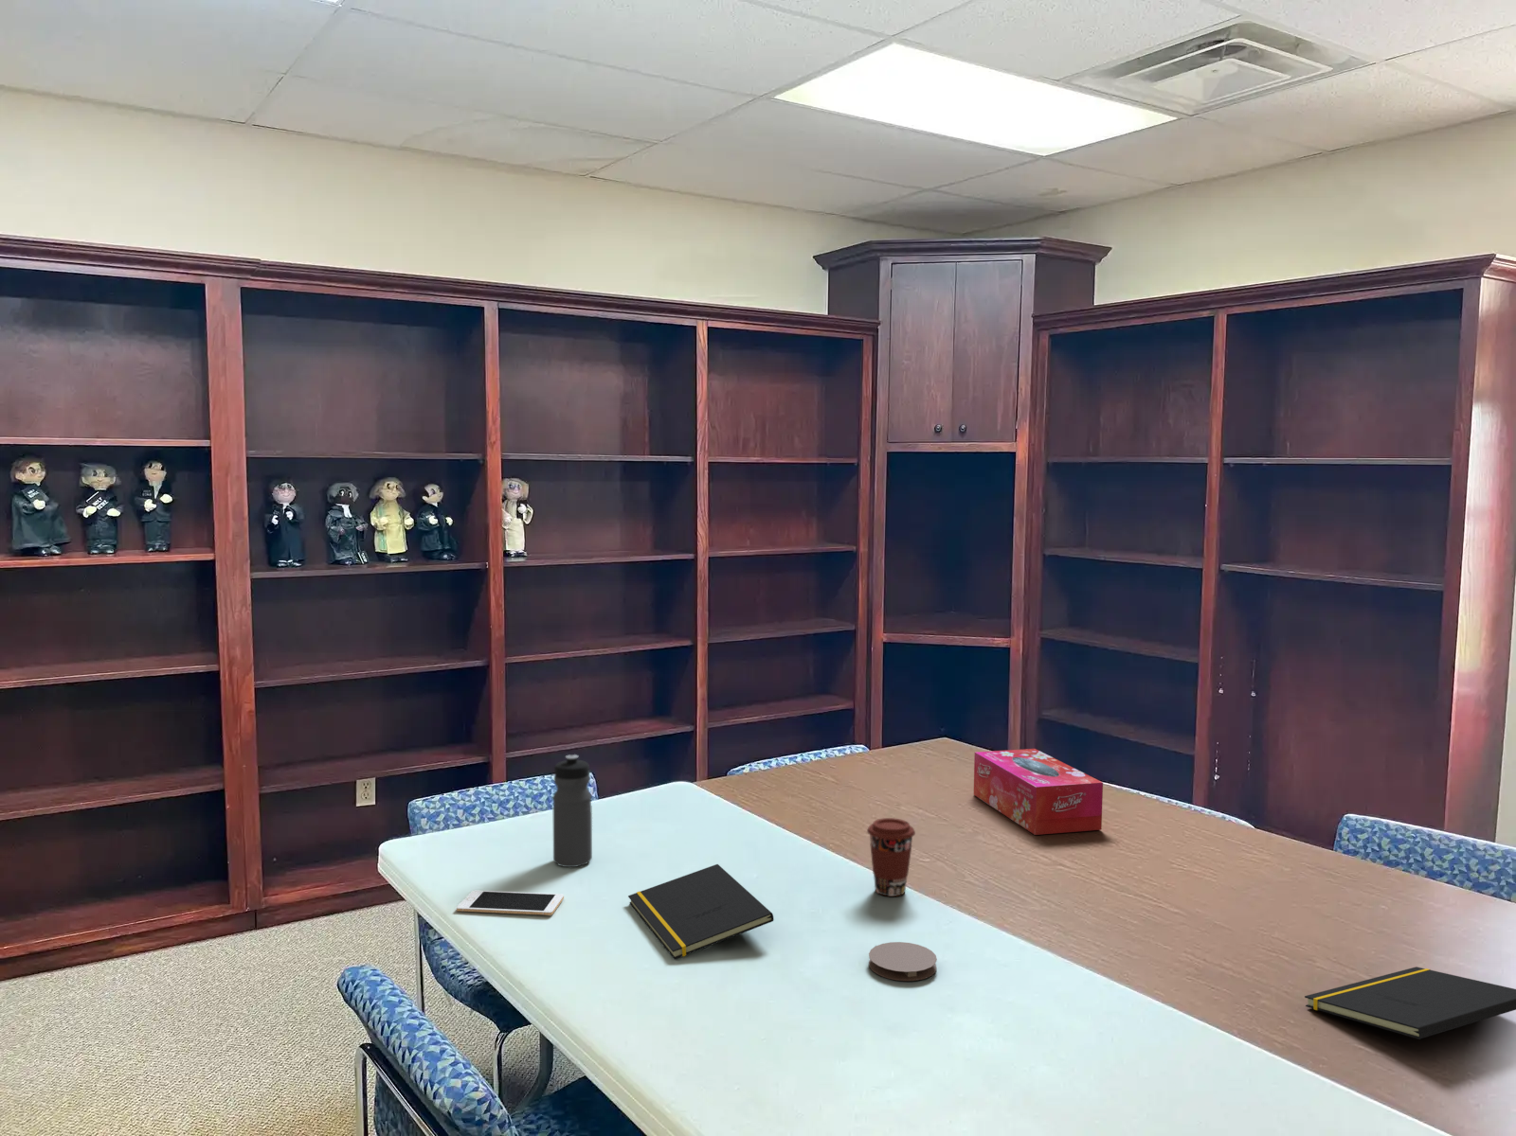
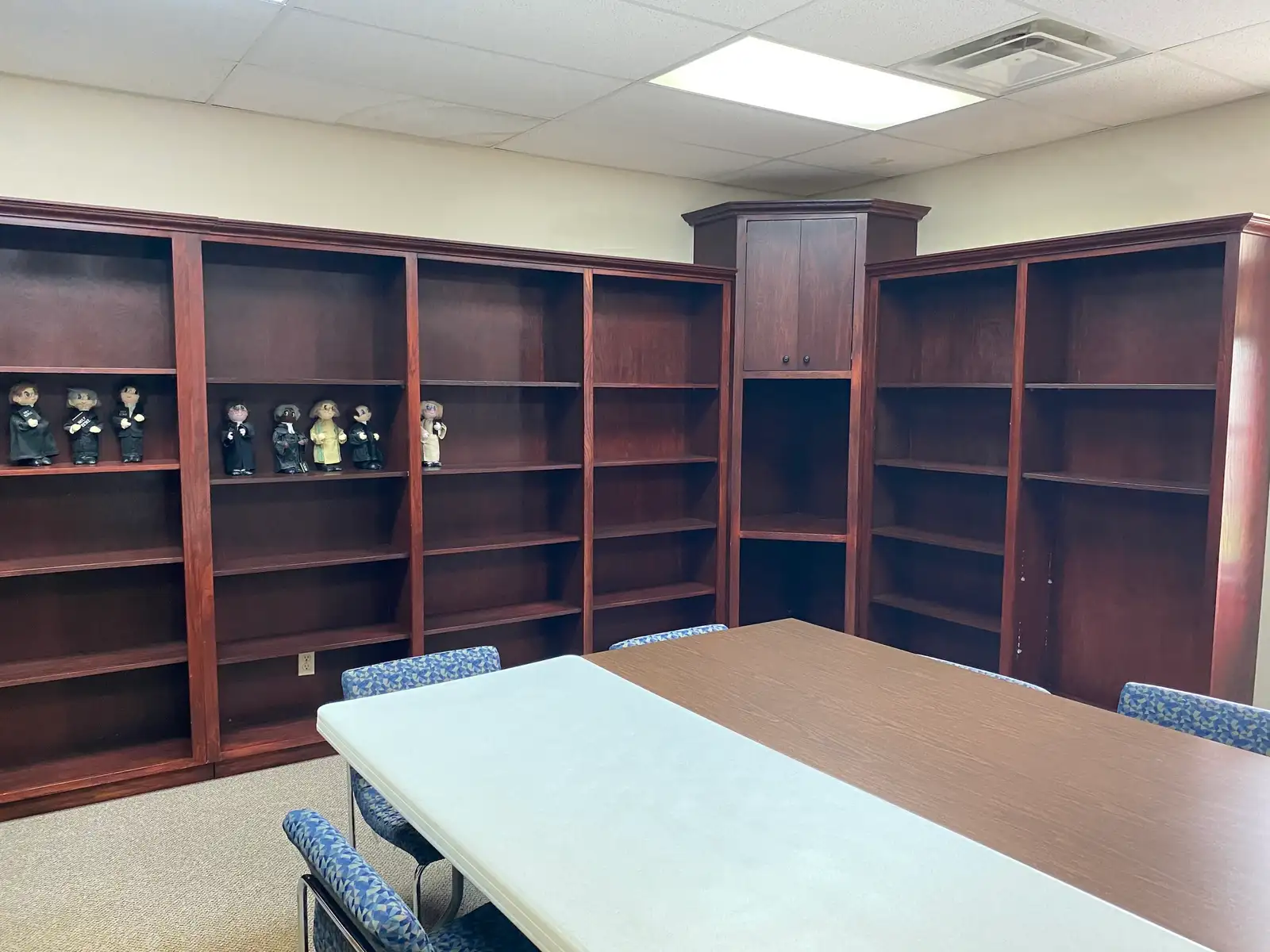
- notepad [1304,965,1516,1041]
- coffee cup [865,817,917,897]
- water bottle [551,753,593,868]
- notepad [627,864,775,959]
- tissue box [973,748,1104,836]
- coaster [868,941,938,982]
- cell phone [456,890,565,916]
